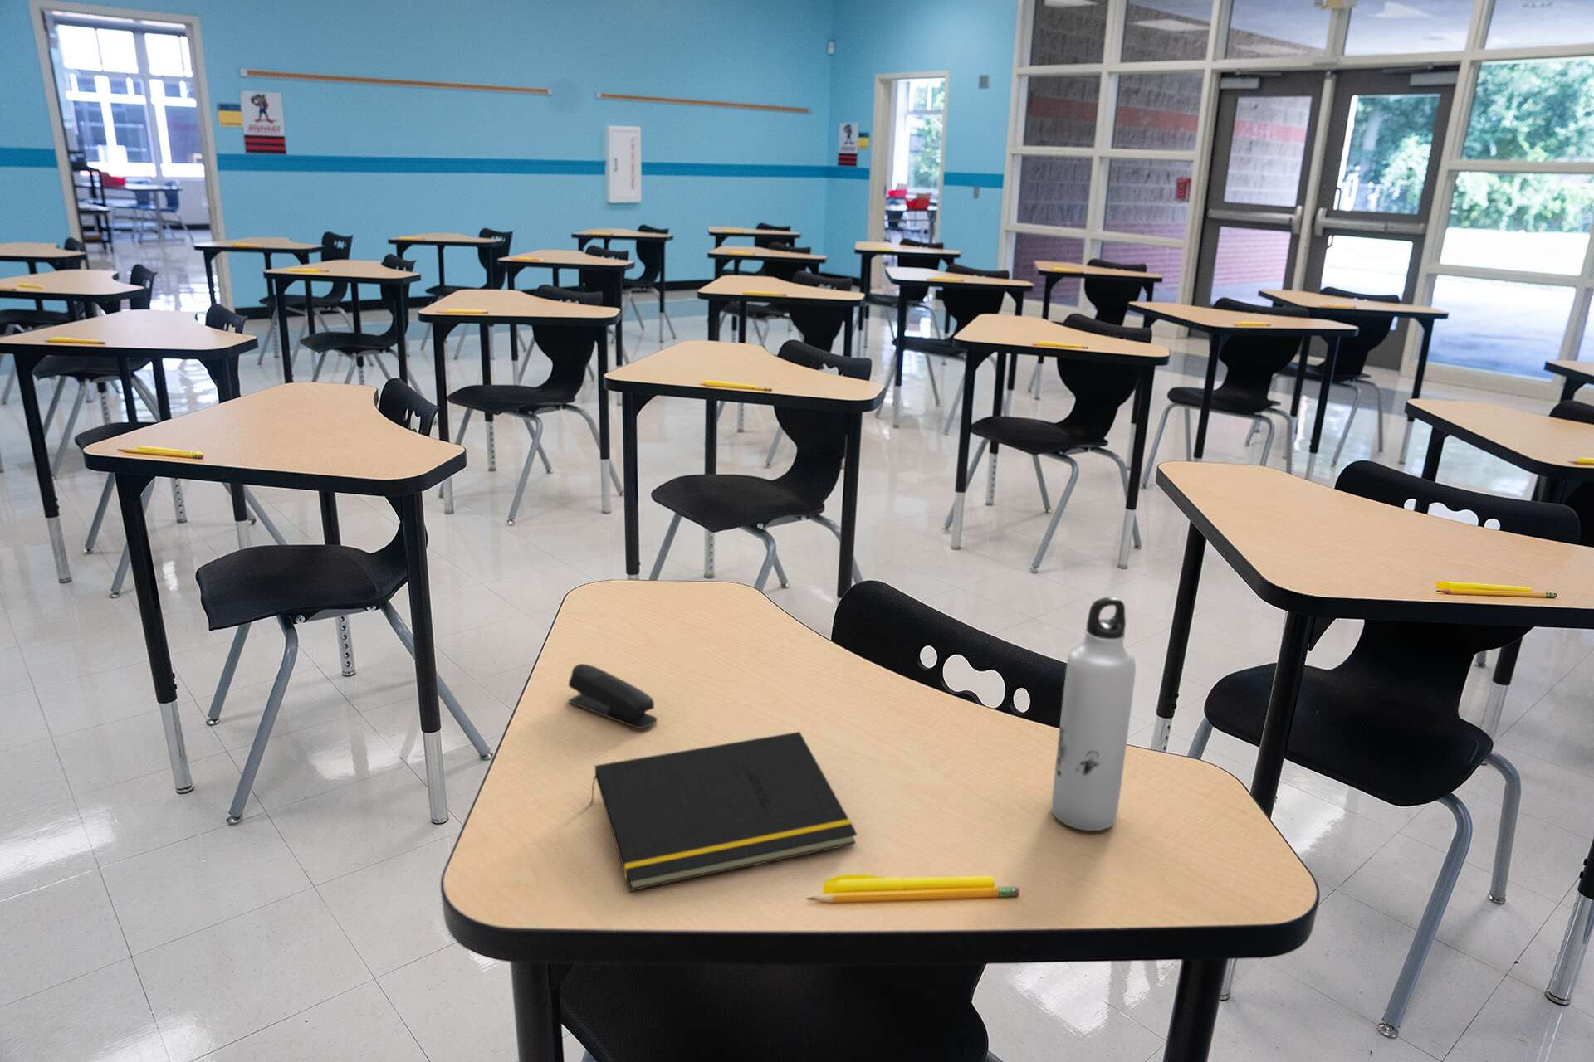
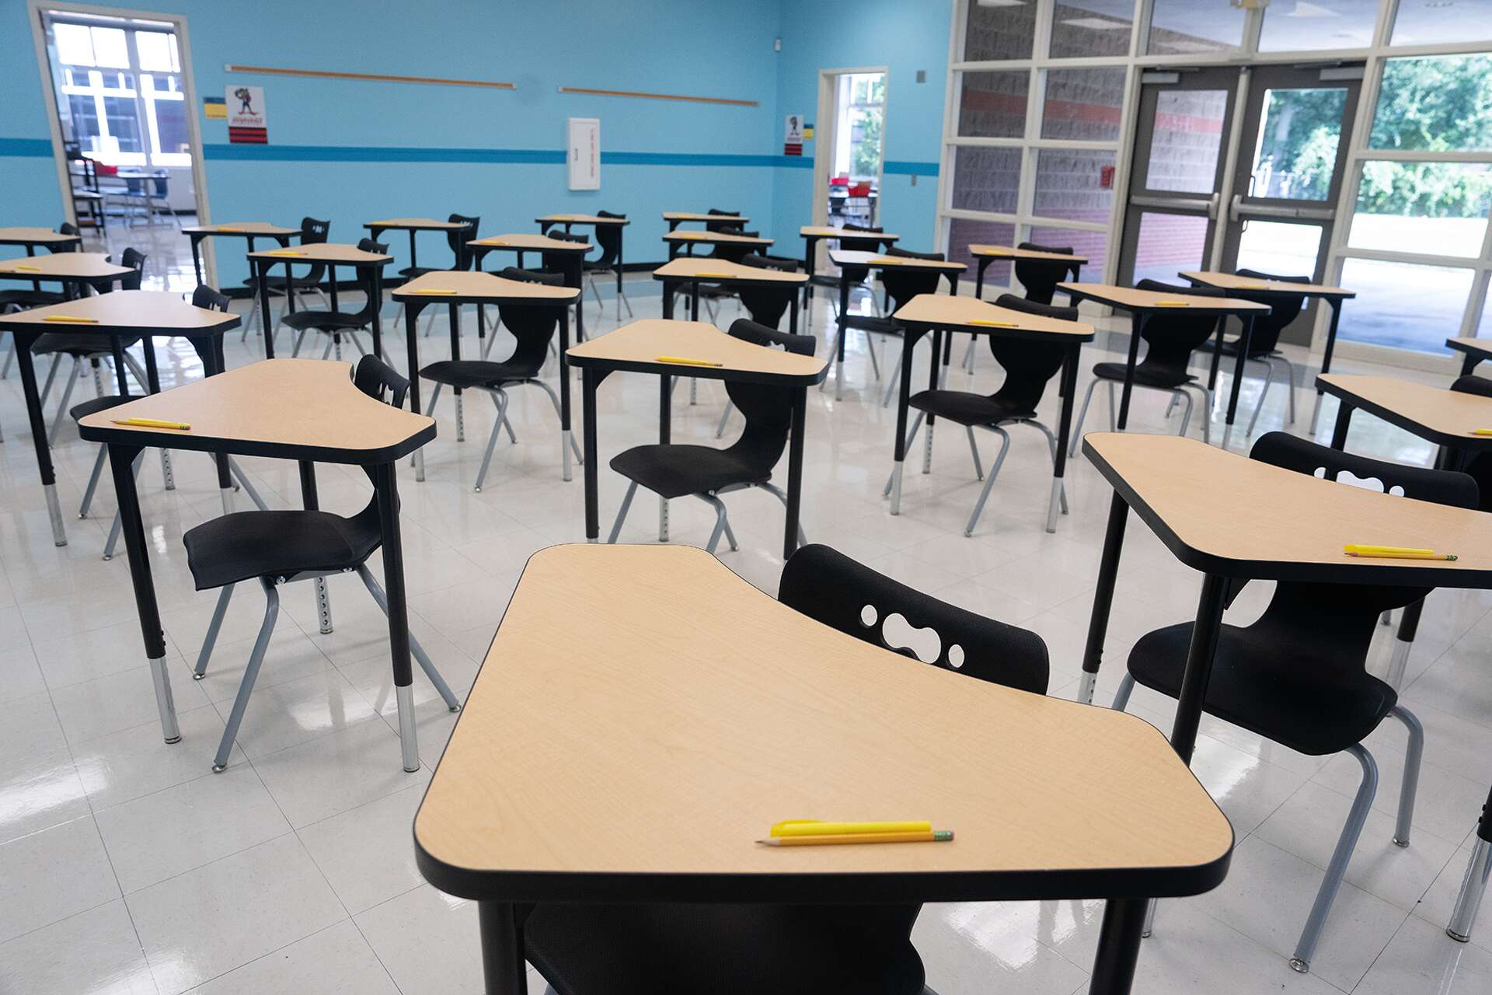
- notepad [589,731,859,891]
- water bottle [1051,596,1136,831]
- stapler [568,663,658,729]
